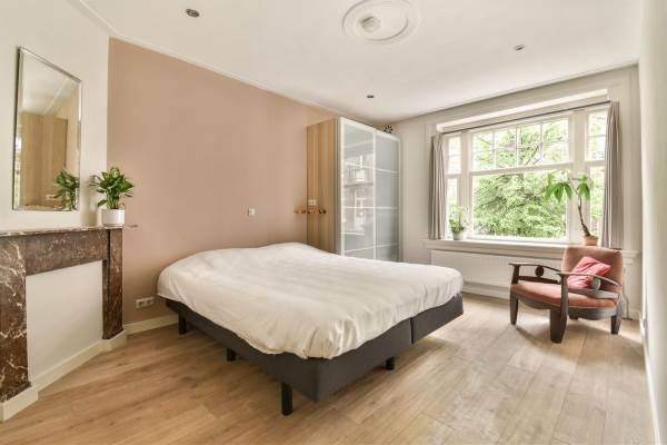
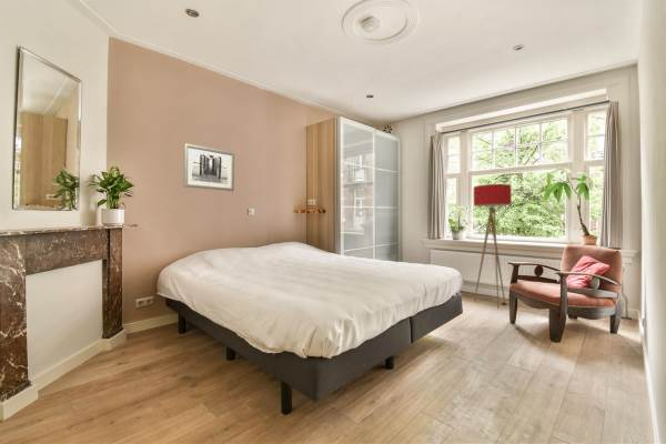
+ wall art [183,142,235,192]
+ floor lamp [473,183,513,310]
